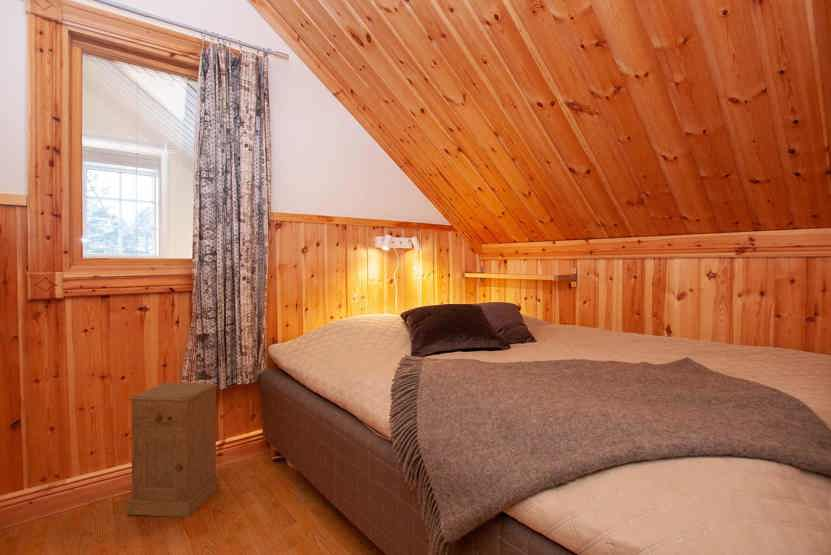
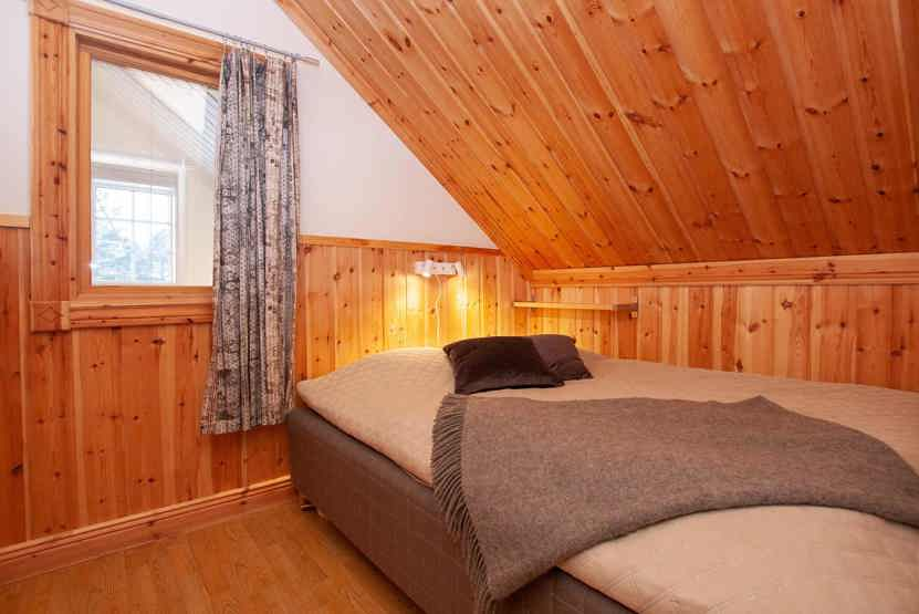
- nightstand [125,381,220,518]
